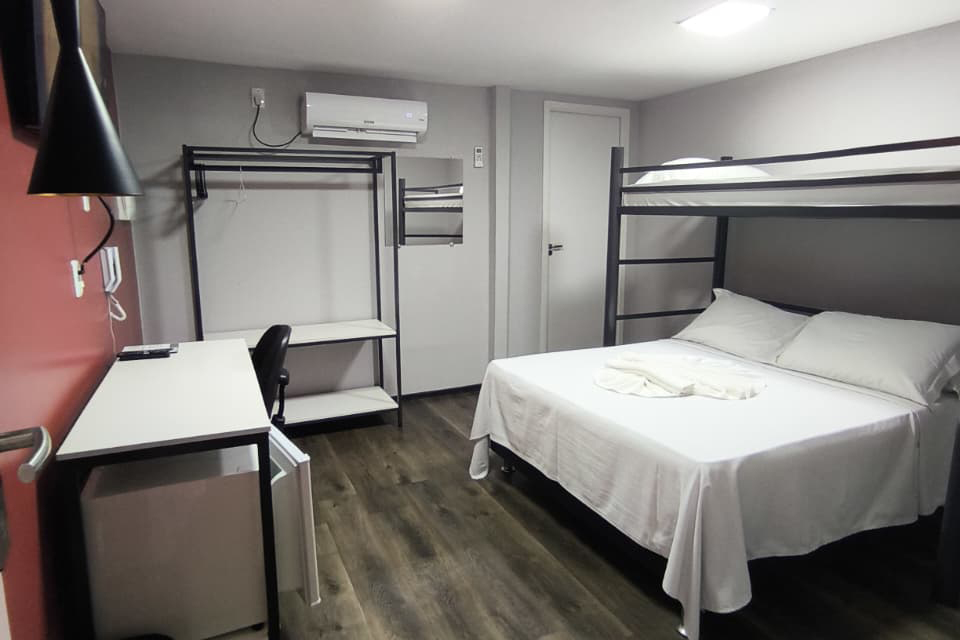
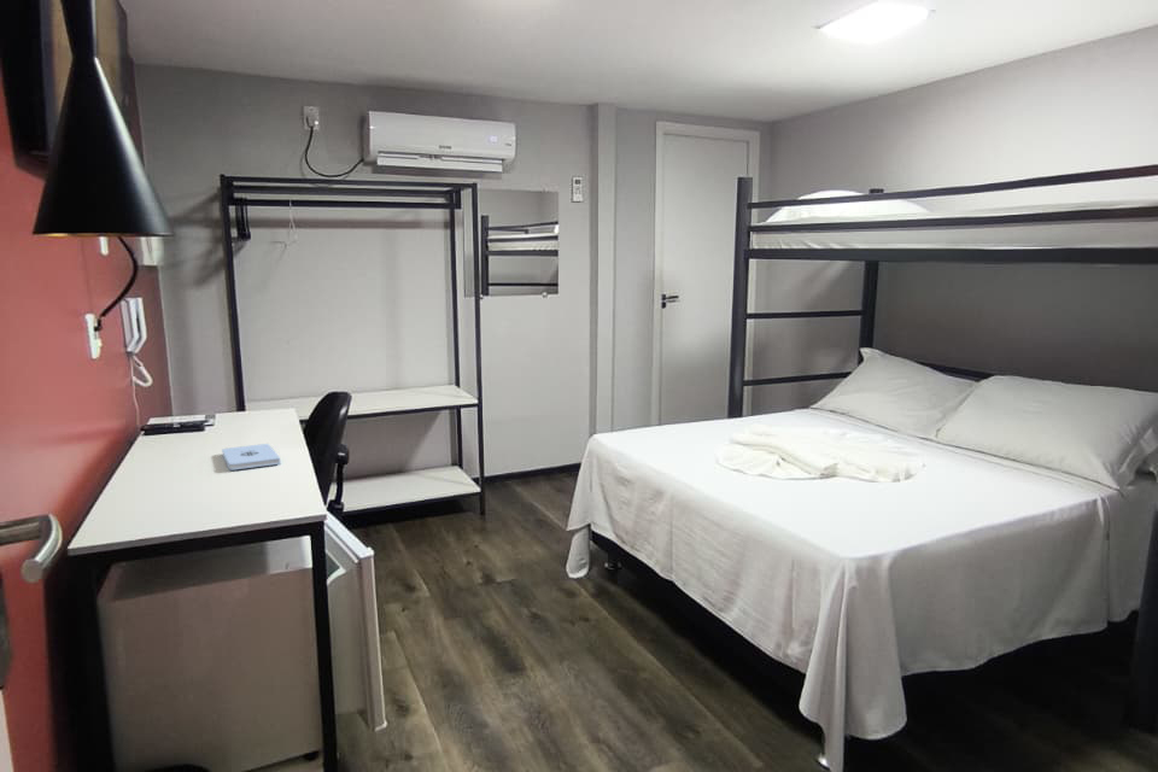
+ notepad [221,443,281,470]
